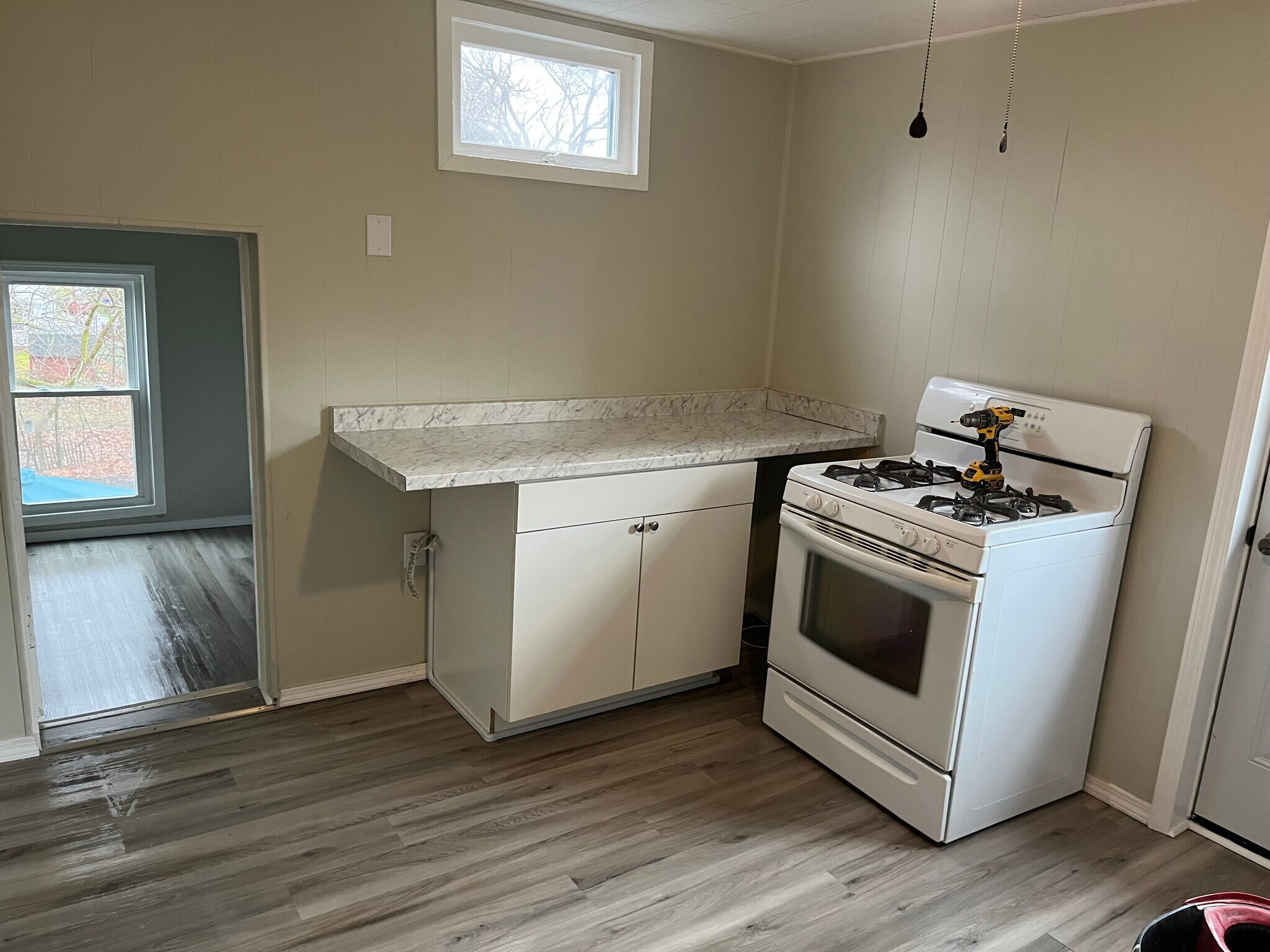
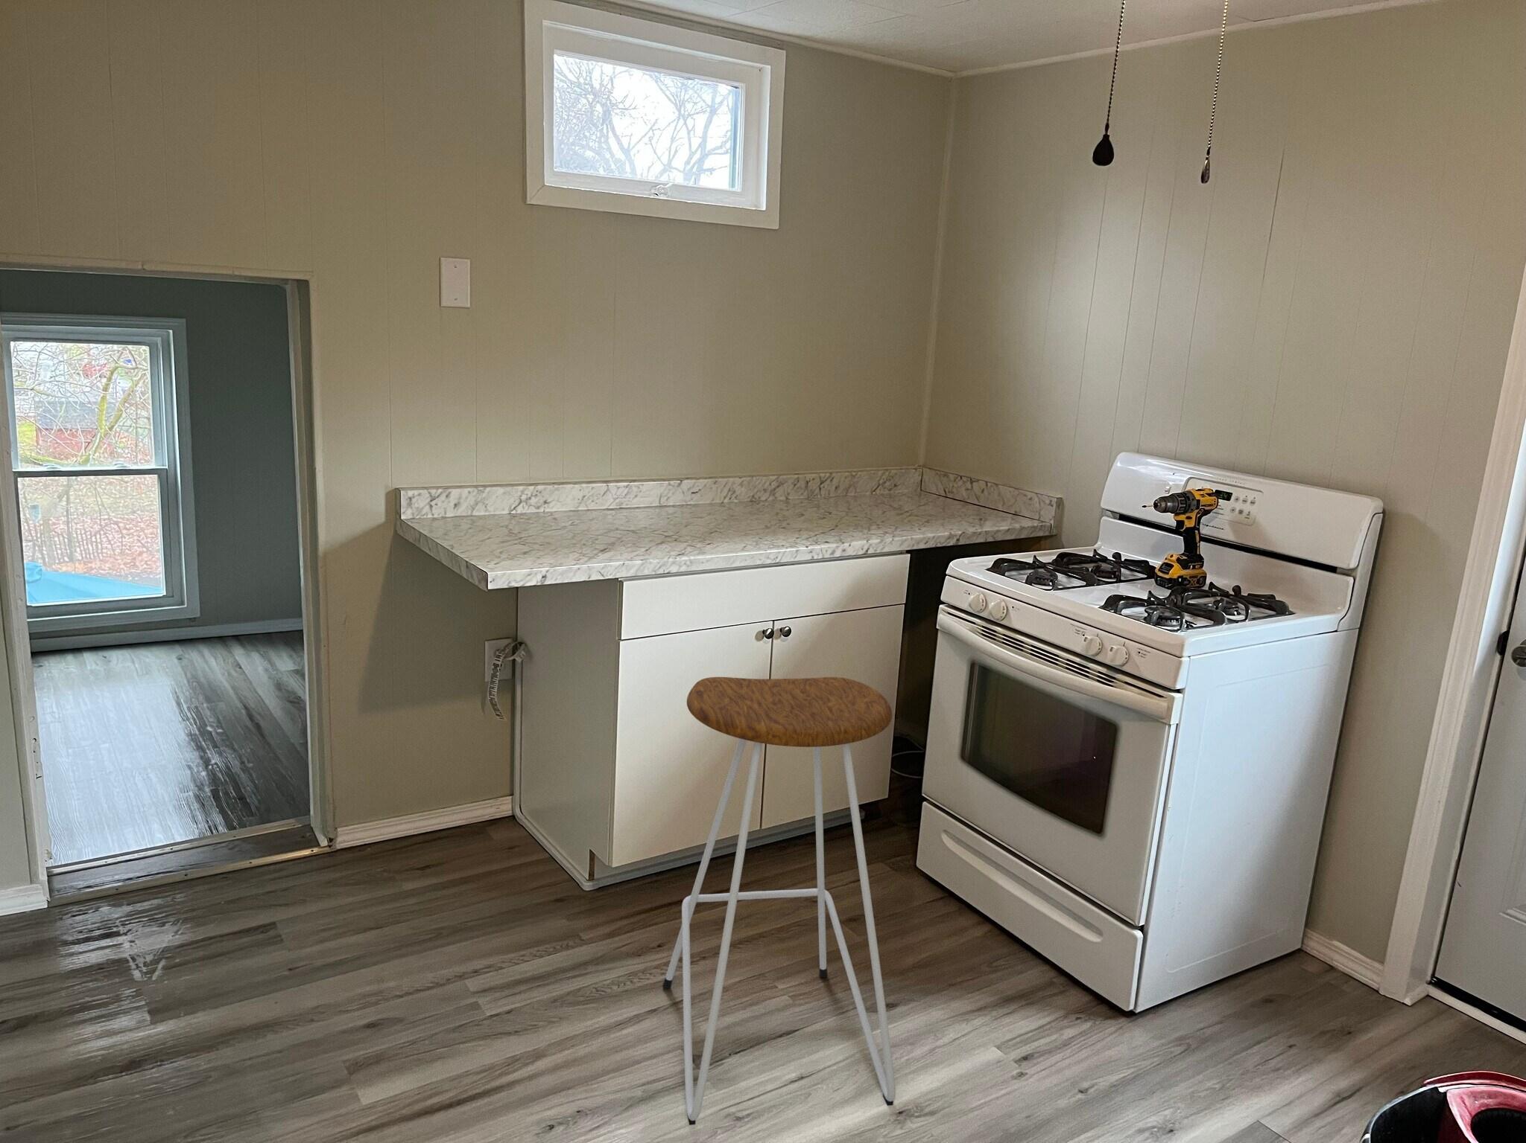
+ bar stool [662,676,896,1126]
